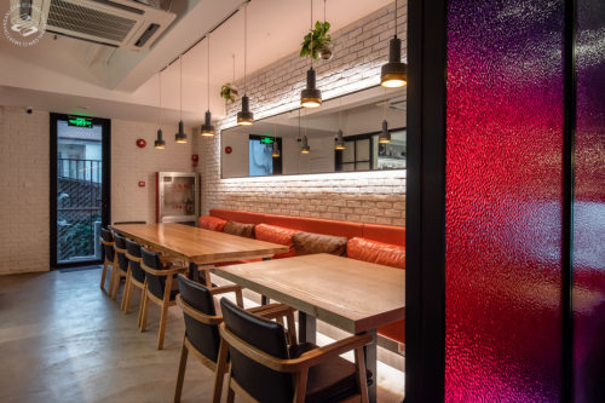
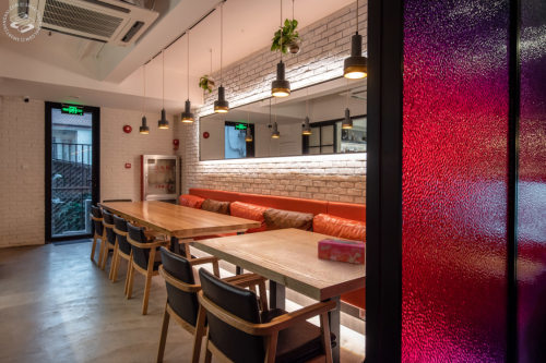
+ tissue box [317,237,367,266]
